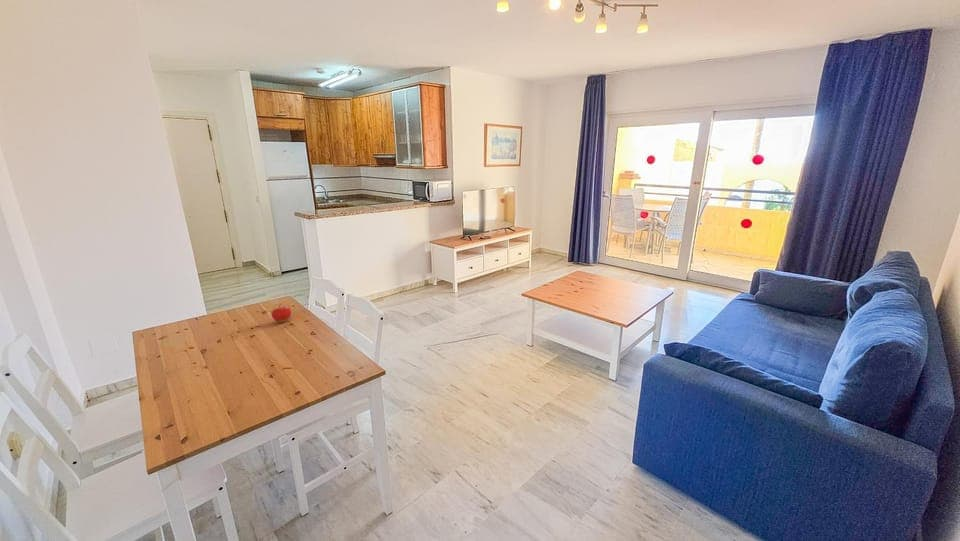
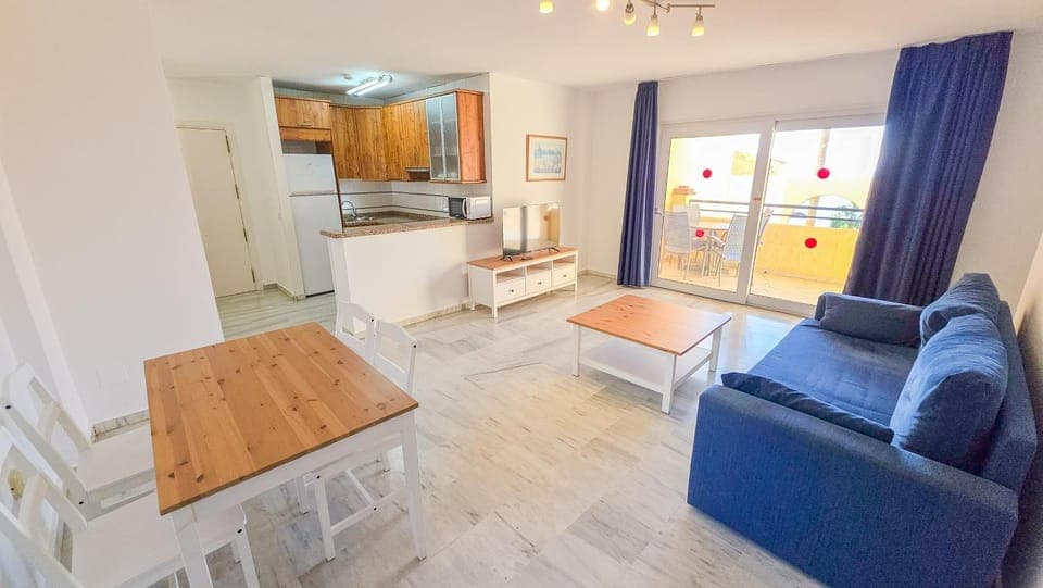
- fruit [271,304,292,323]
